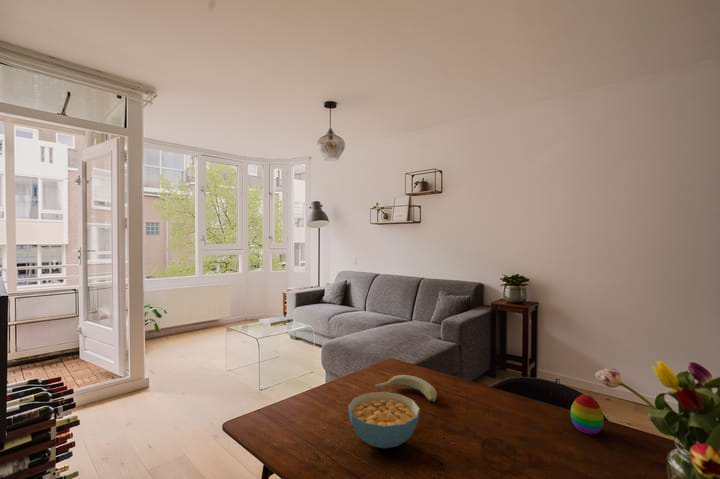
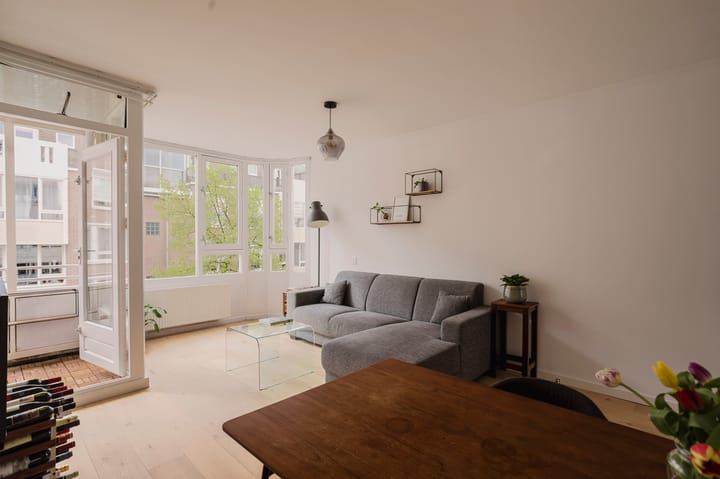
- cereal bowl [347,391,421,449]
- decorative egg [570,394,605,435]
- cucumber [374,374,438,403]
